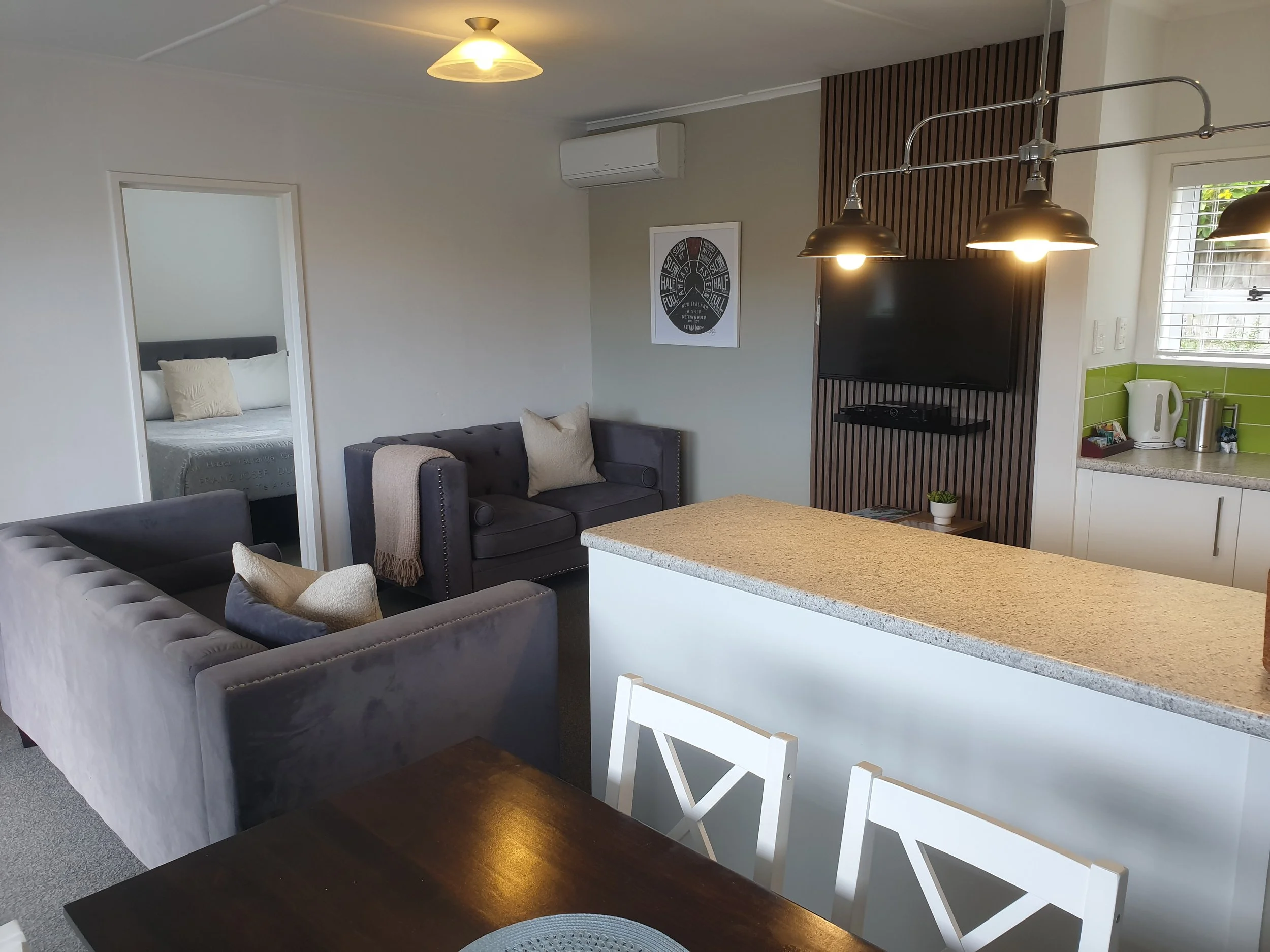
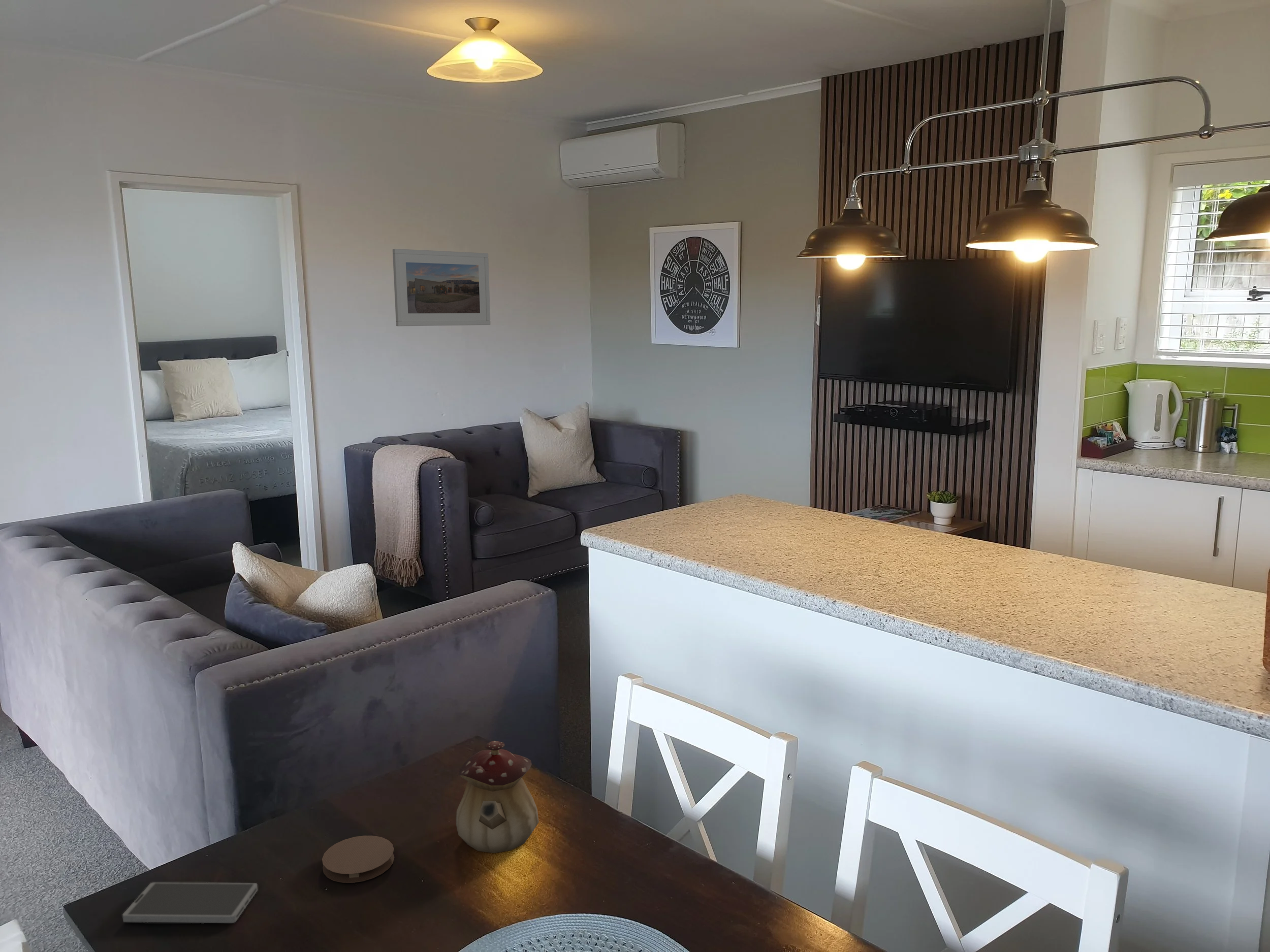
+ coaster [322,835,395,883]
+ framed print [392,248,491,326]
+ teapot [456,740,539,853]
+ smartphone [122,882,258,924]
